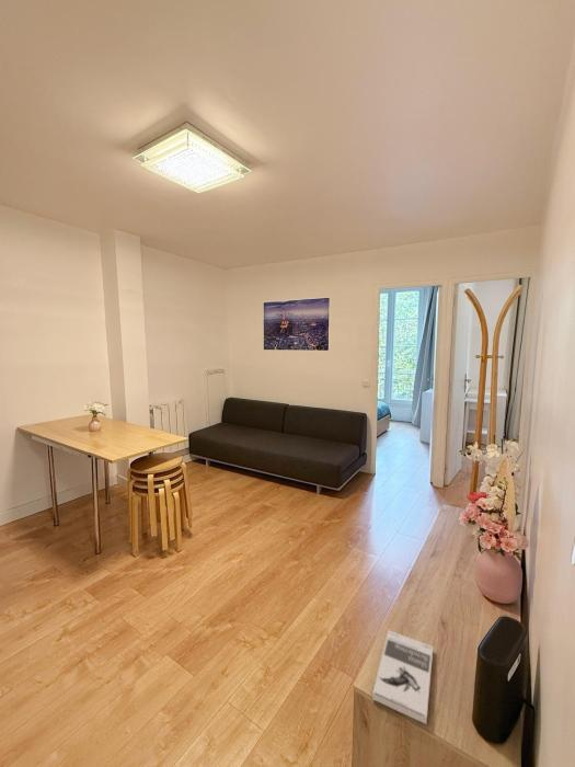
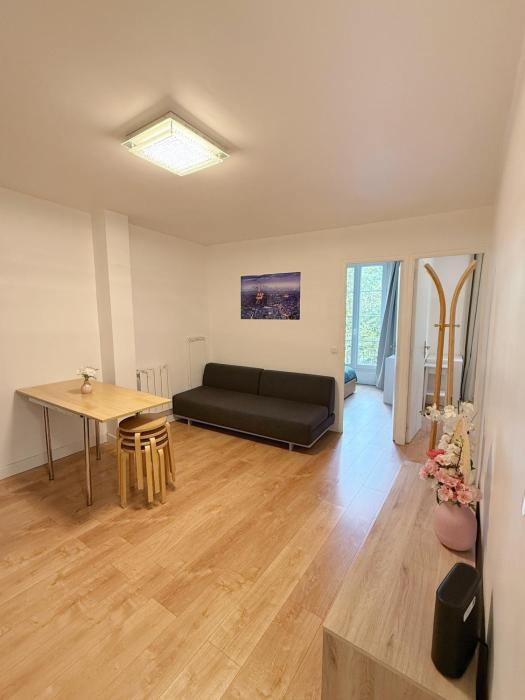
- book [371,629,434,725]
